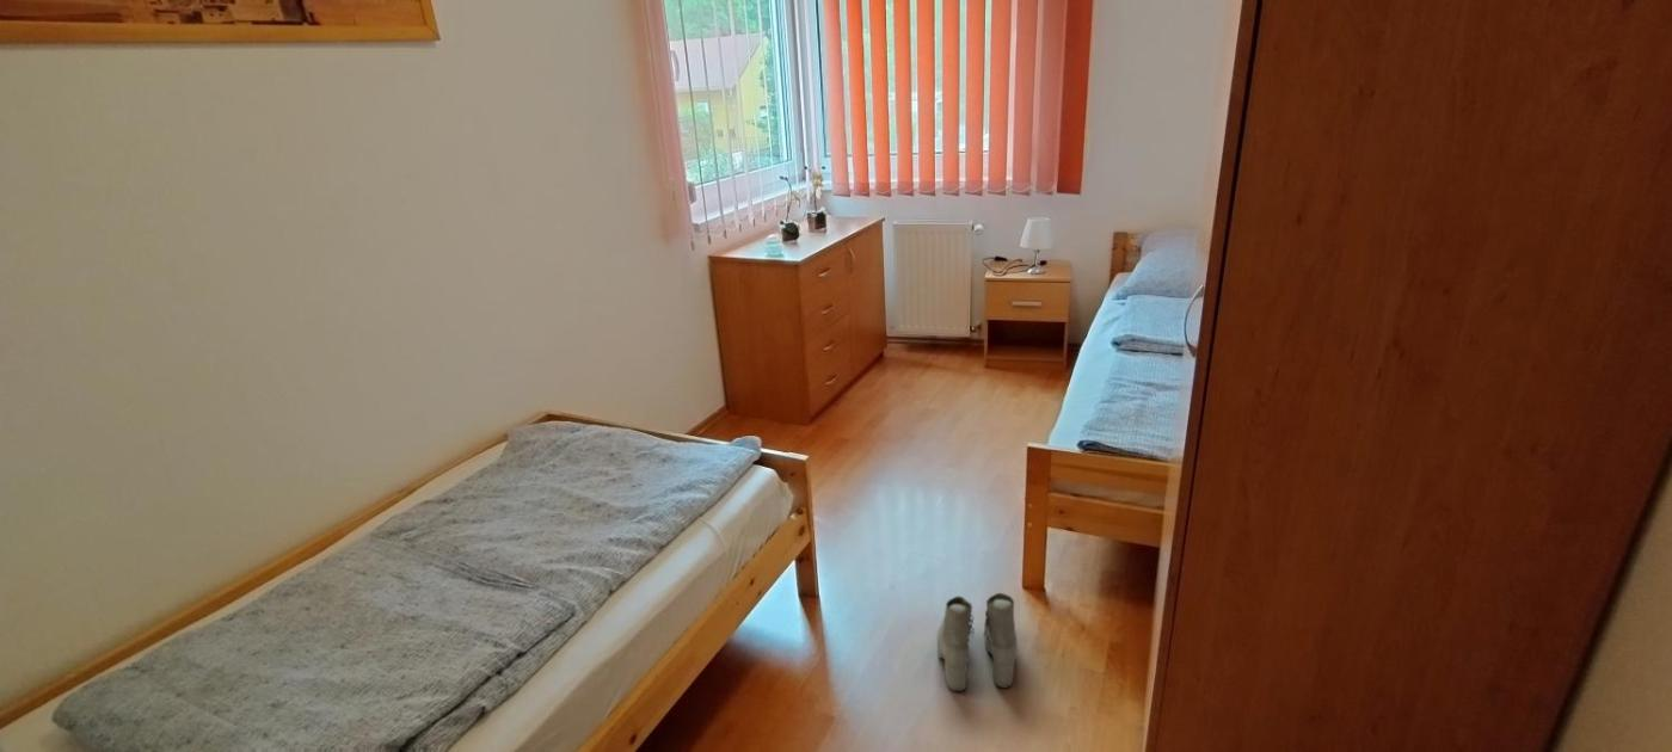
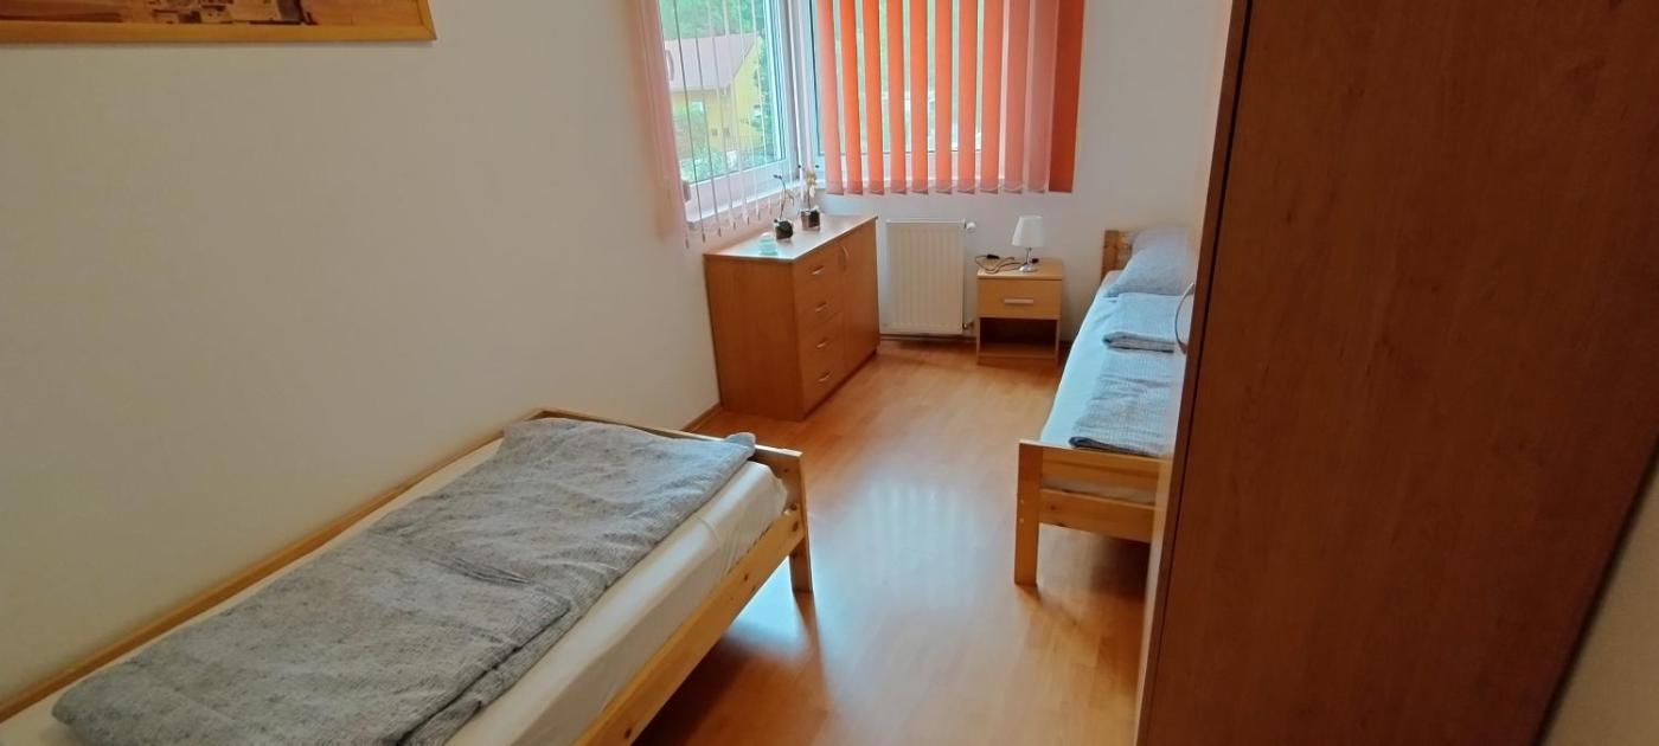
- boots [936,592,1019,692]
